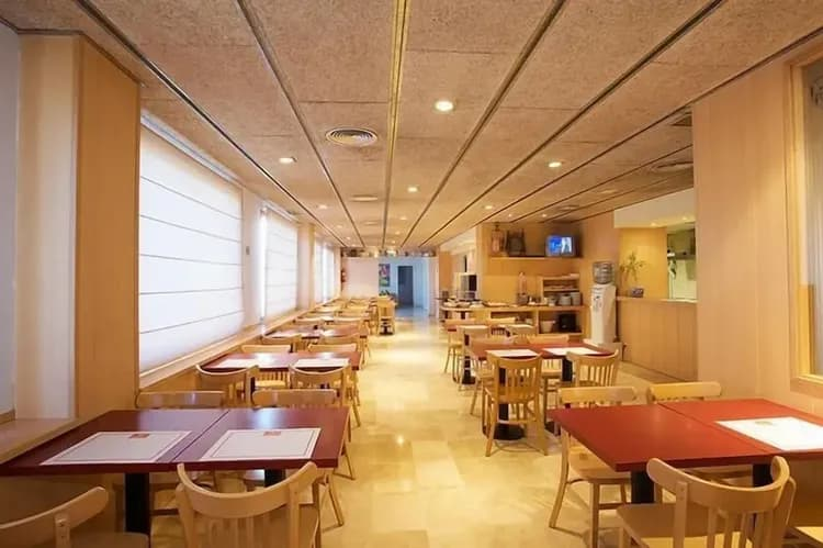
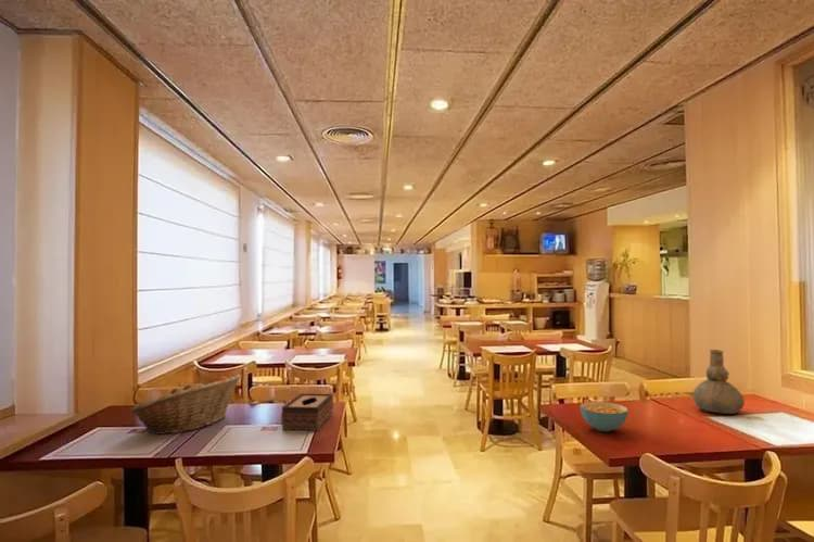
+ fruit basket [128,374,243,436]
+ vase [691,349,746,415]
+ tissue box [280,392,334,432]
+ cereal bowl [580,401,628,432]
